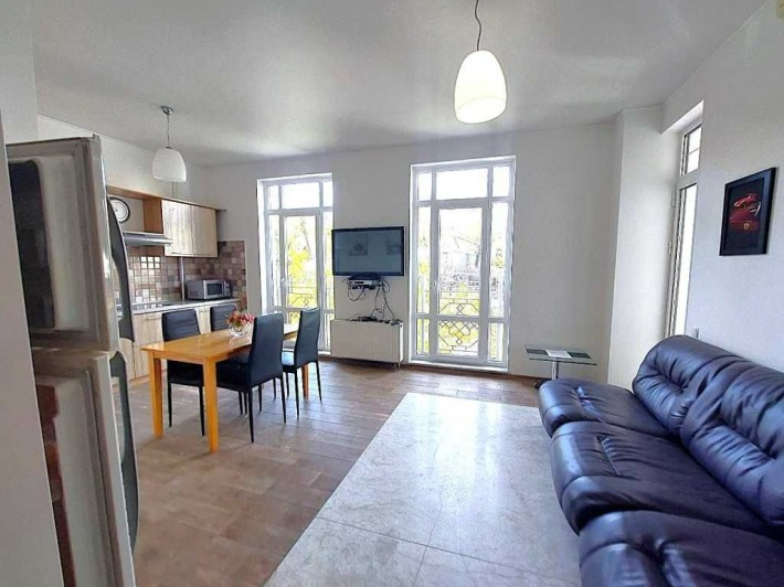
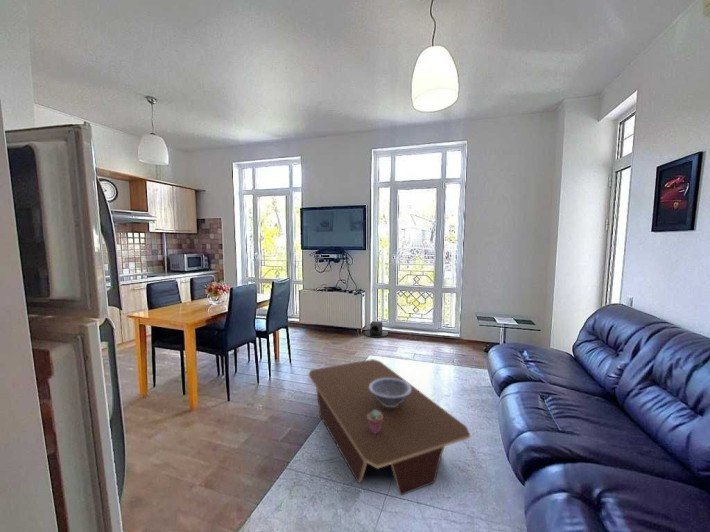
+ potted succulent [367,410,383,434]
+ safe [364,320,389,338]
+ decorative bowl [369,378,412,407]
+ coffee table [308,358,471,497]
